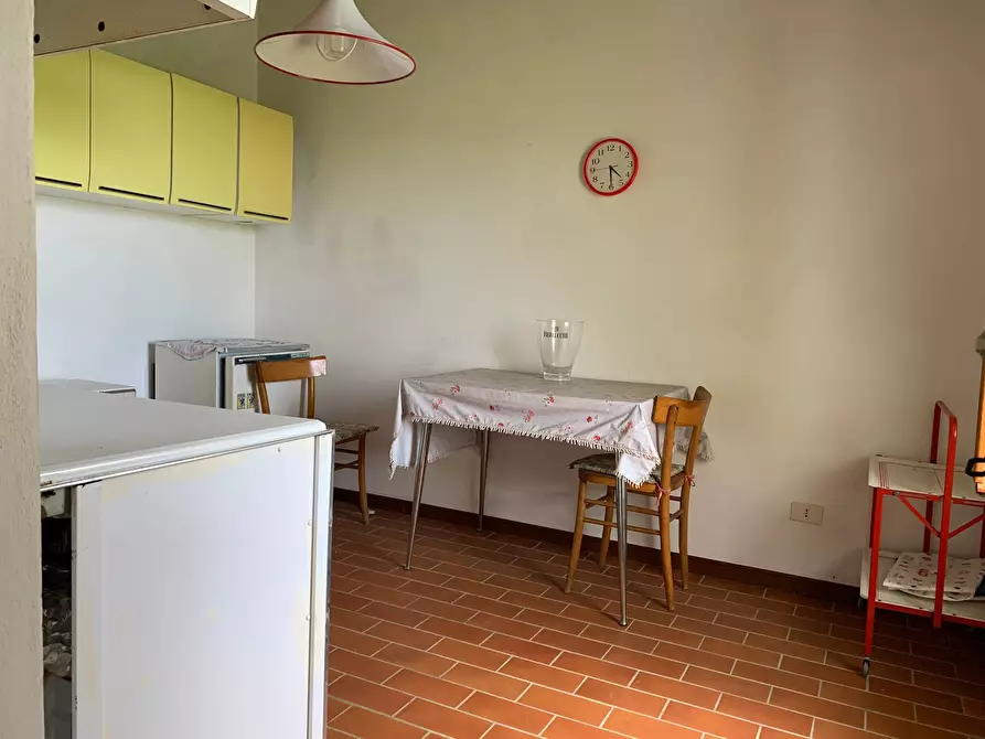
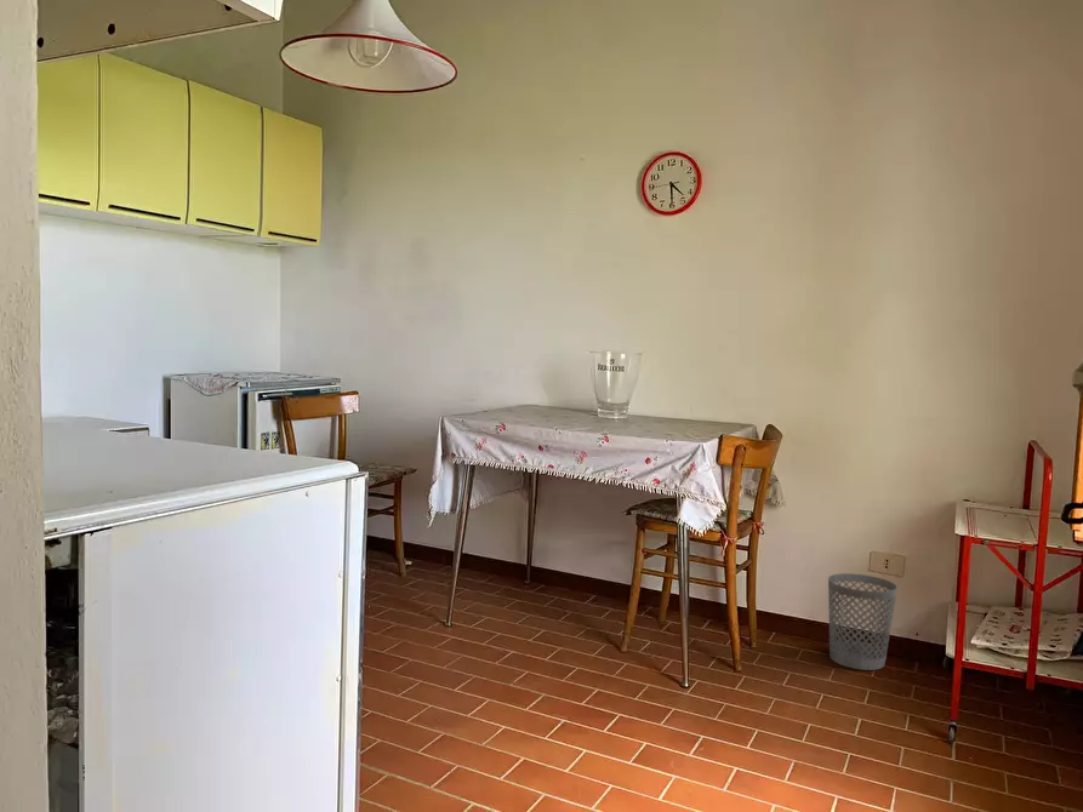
+ wastebasket [827,572,899,671]
